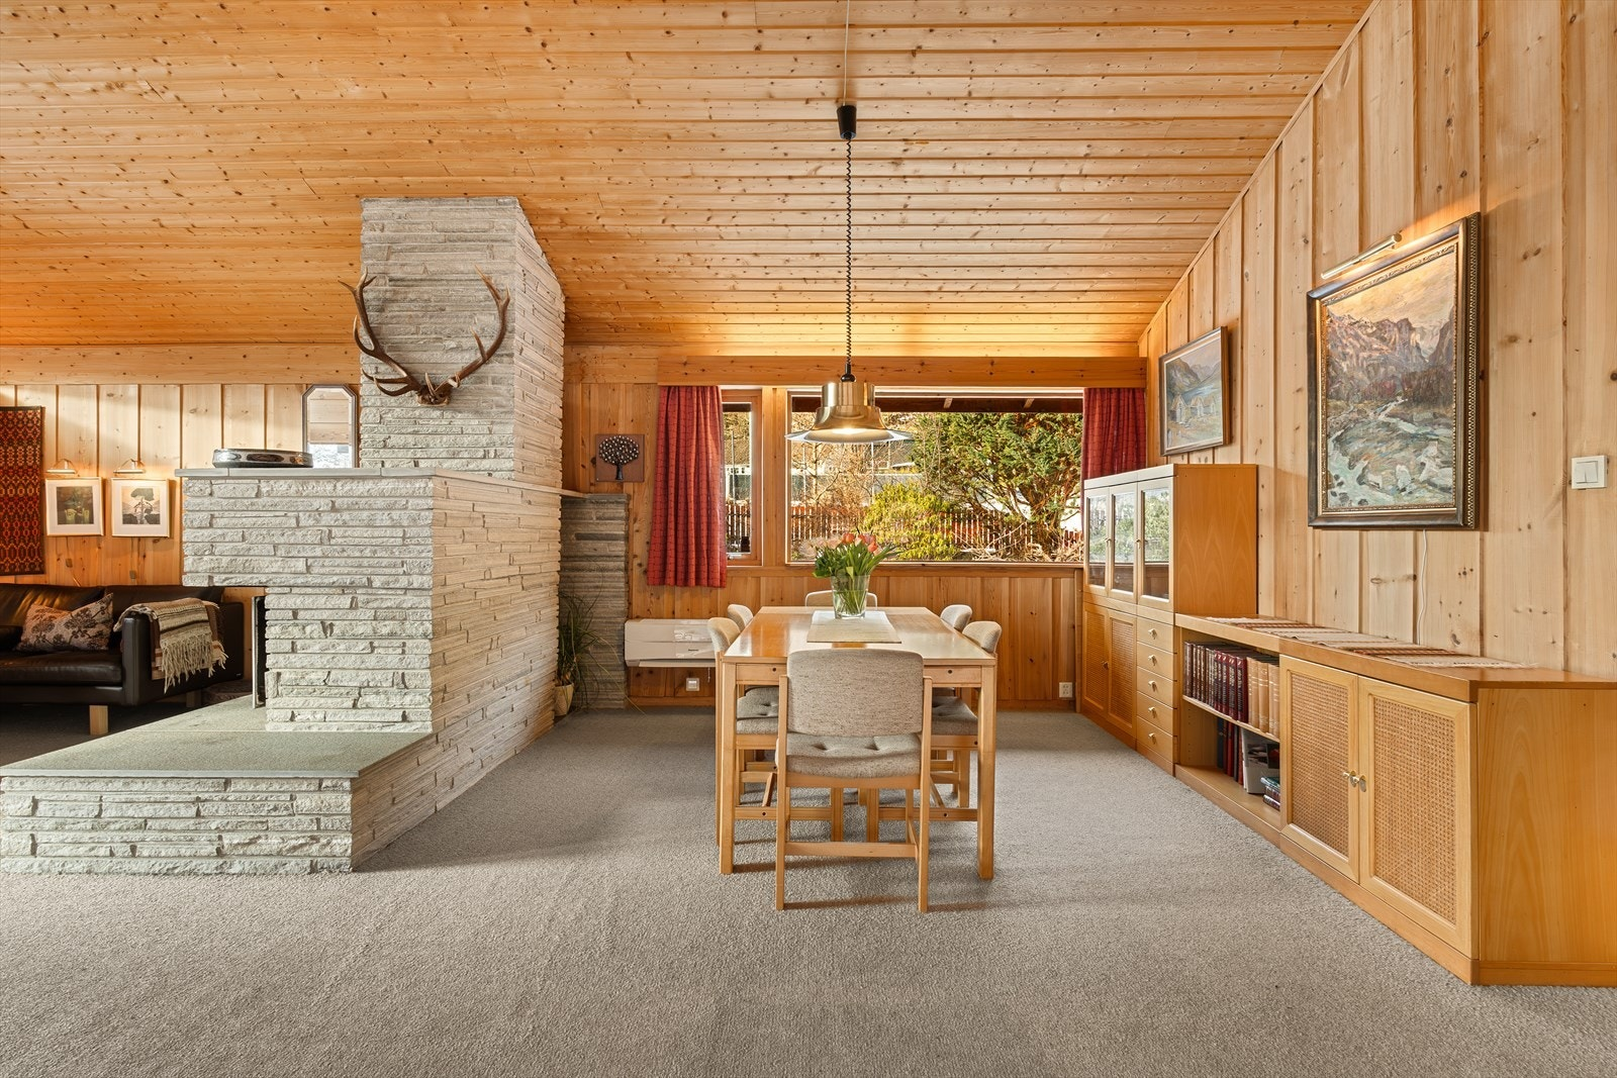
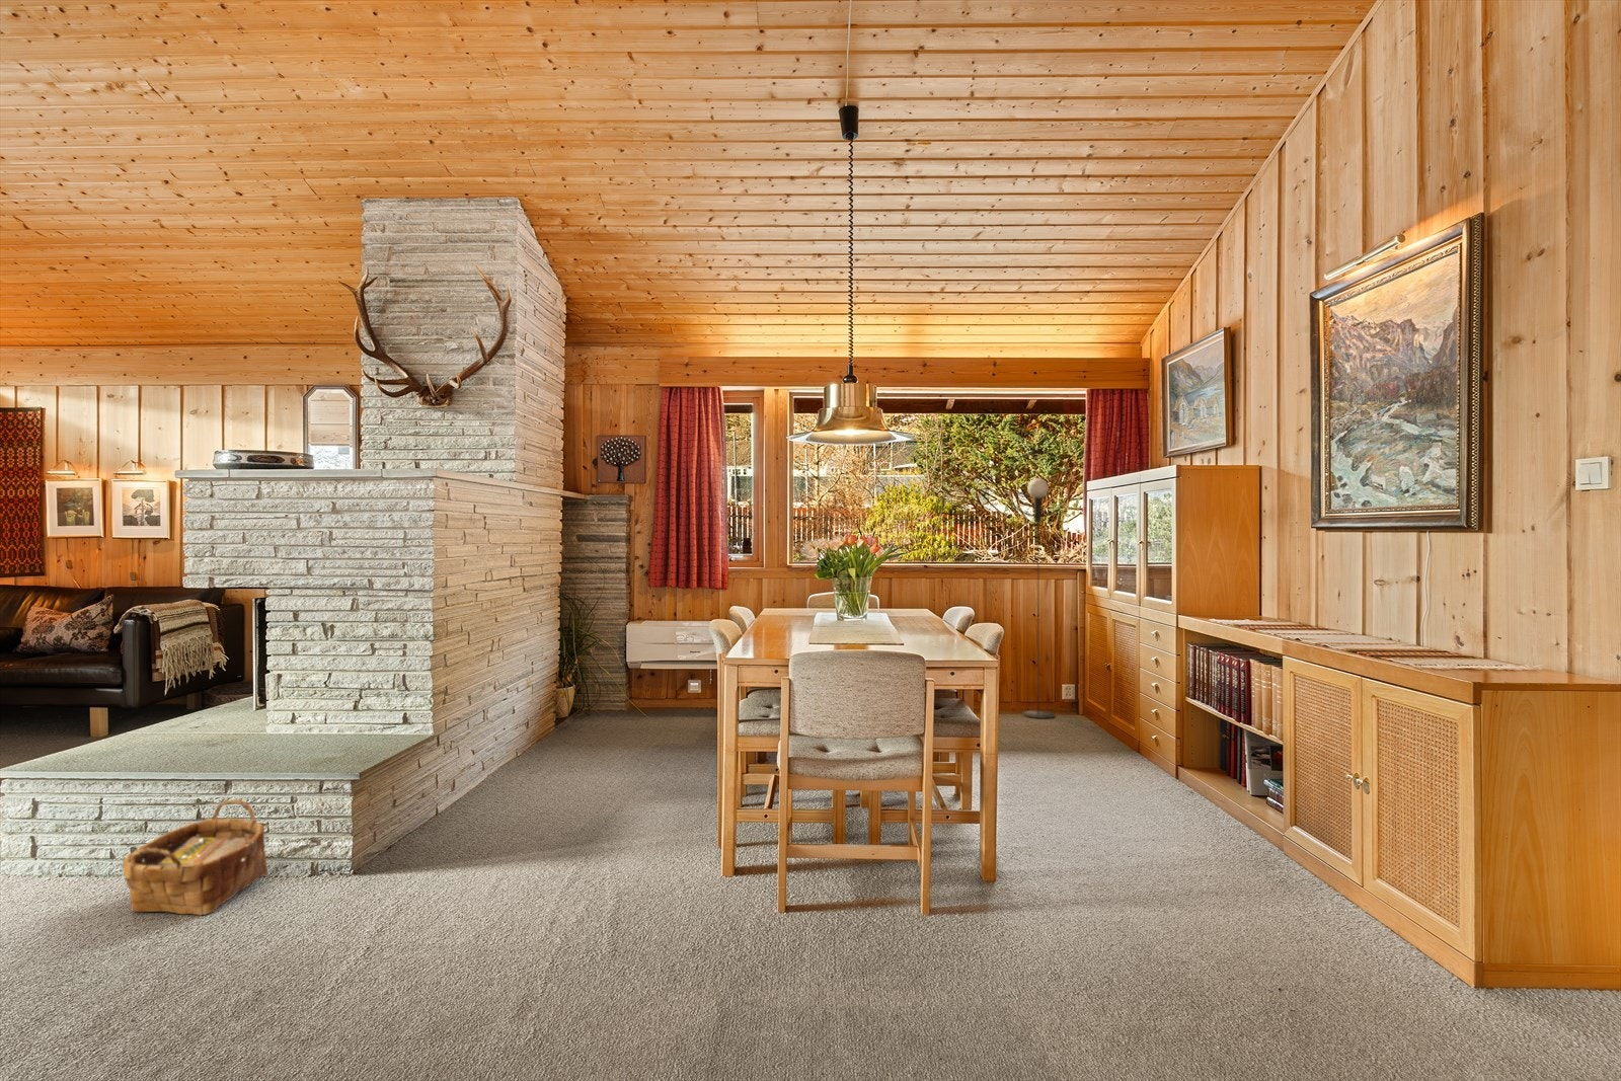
+ woven basket [122,799,269,916]
+ floor lamp [1003,450,1073,719]
